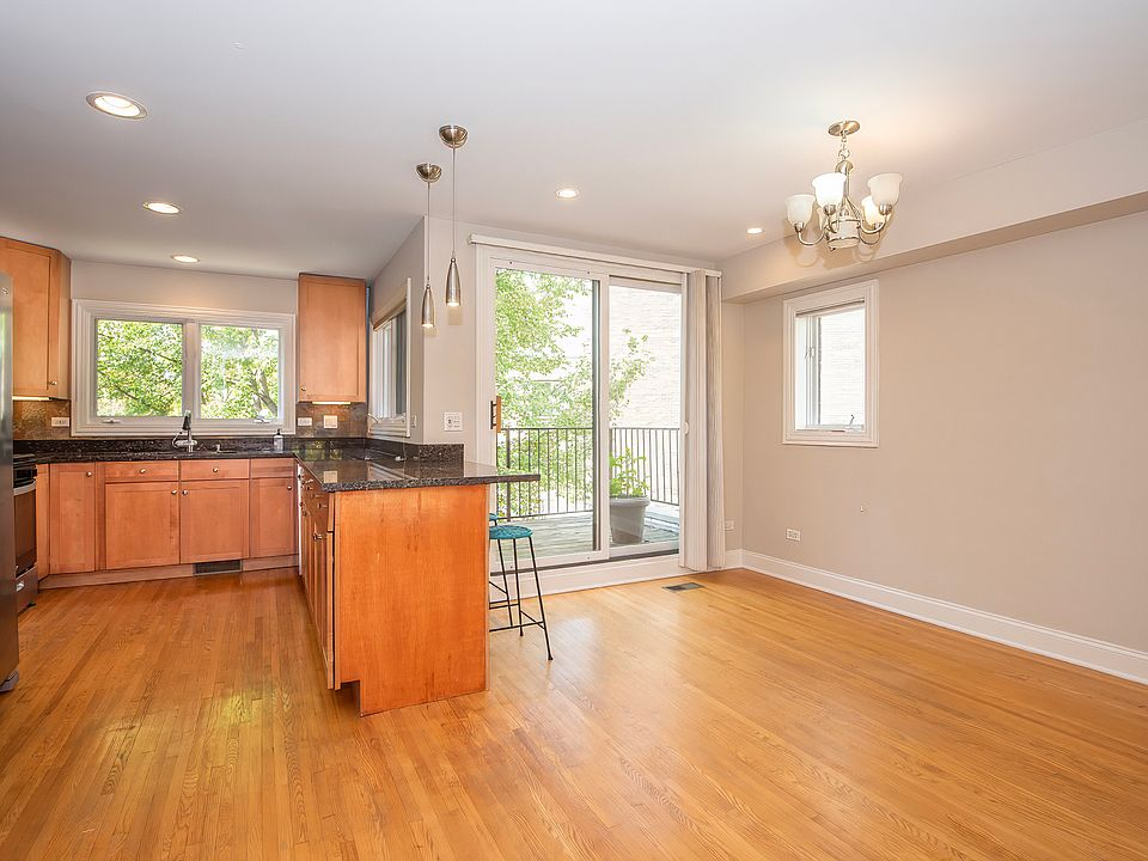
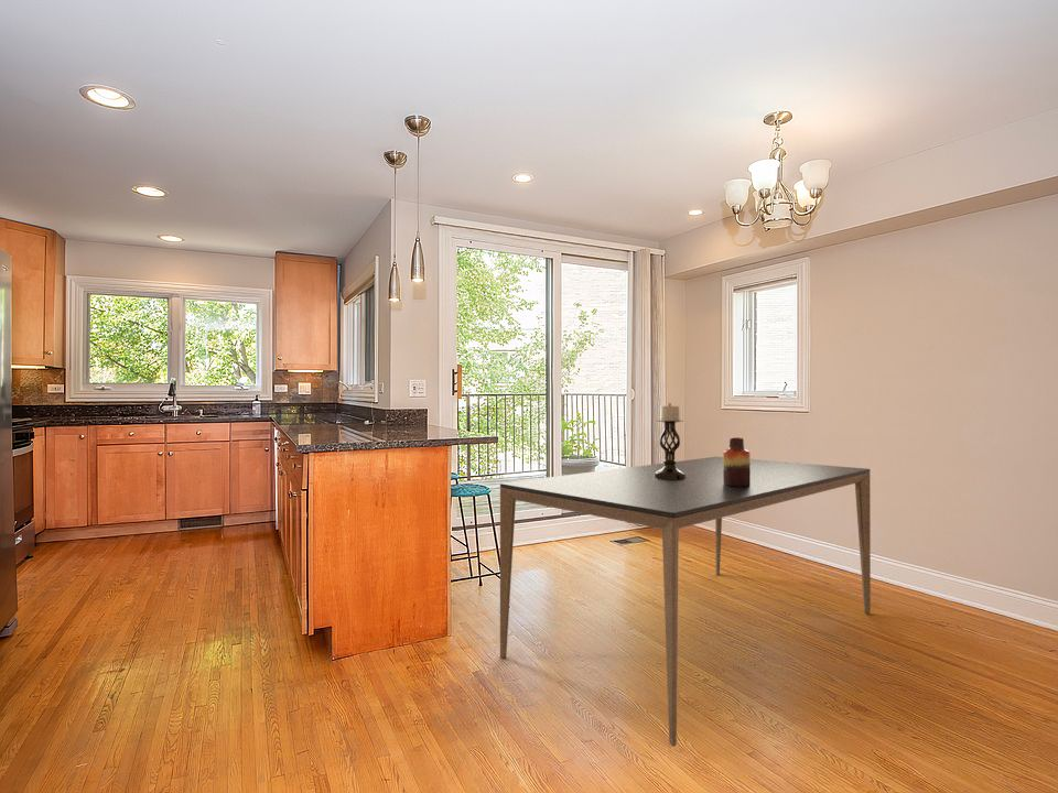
+ candle holder [654,402,687,479]
+ dining table [499,456,872,748]
+ vase [722,436,752,487]
